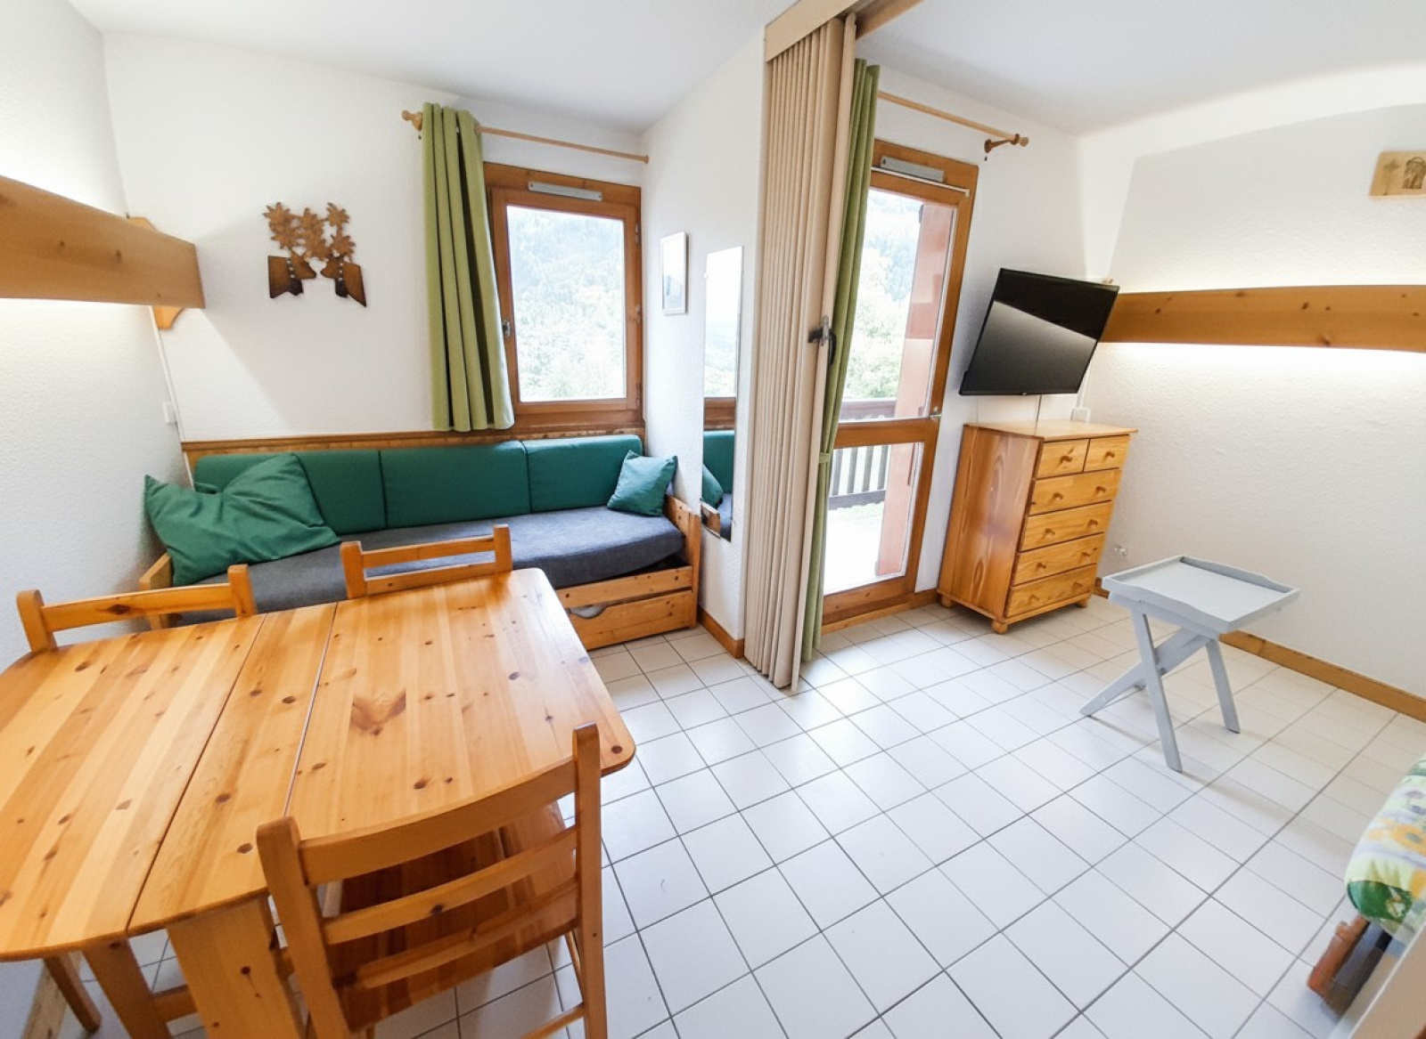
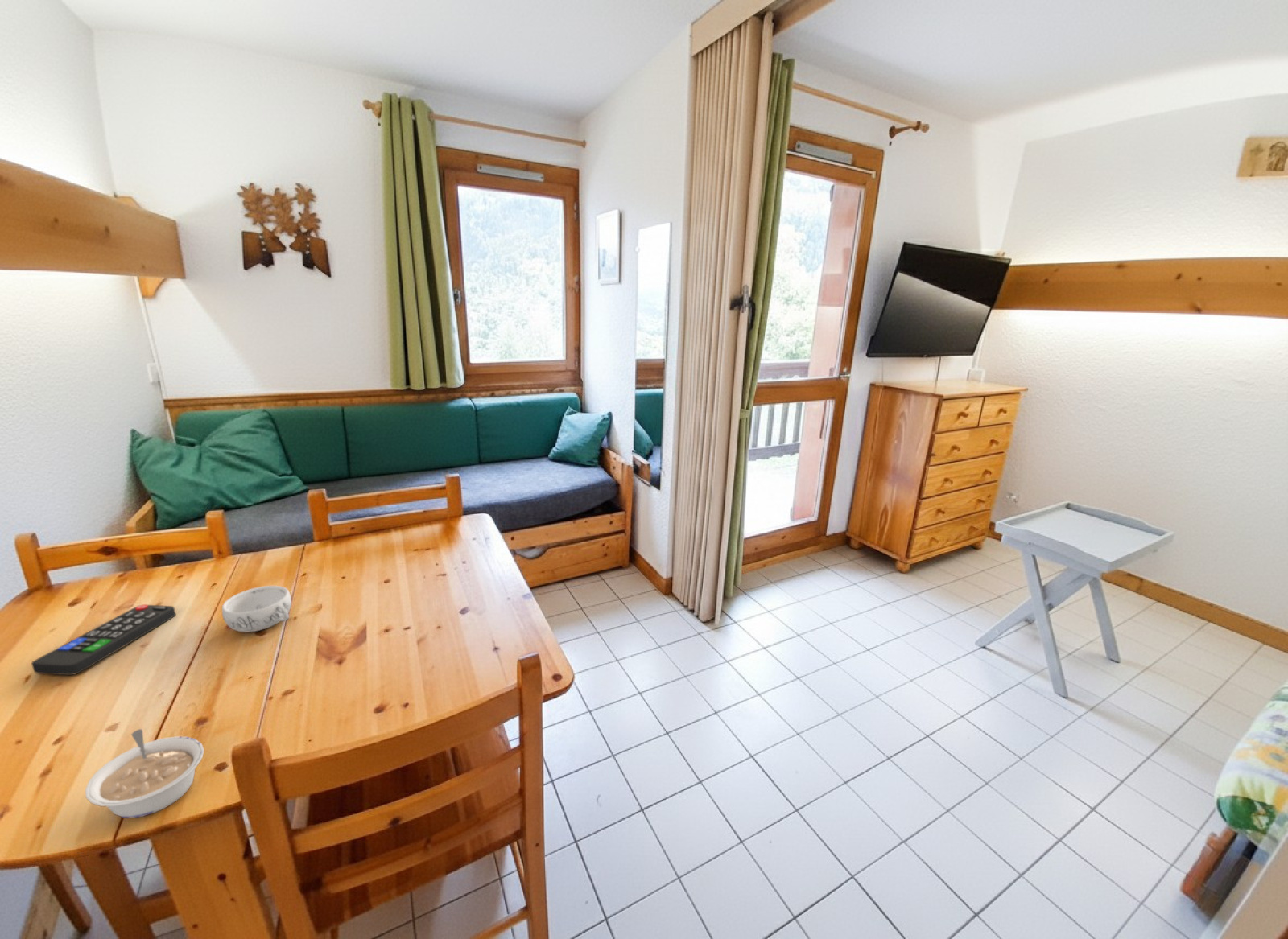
+ decorative bowl [221,585,292,633]
+ legume [85,728,204,818]
+ remote control [31,603,176,676]
